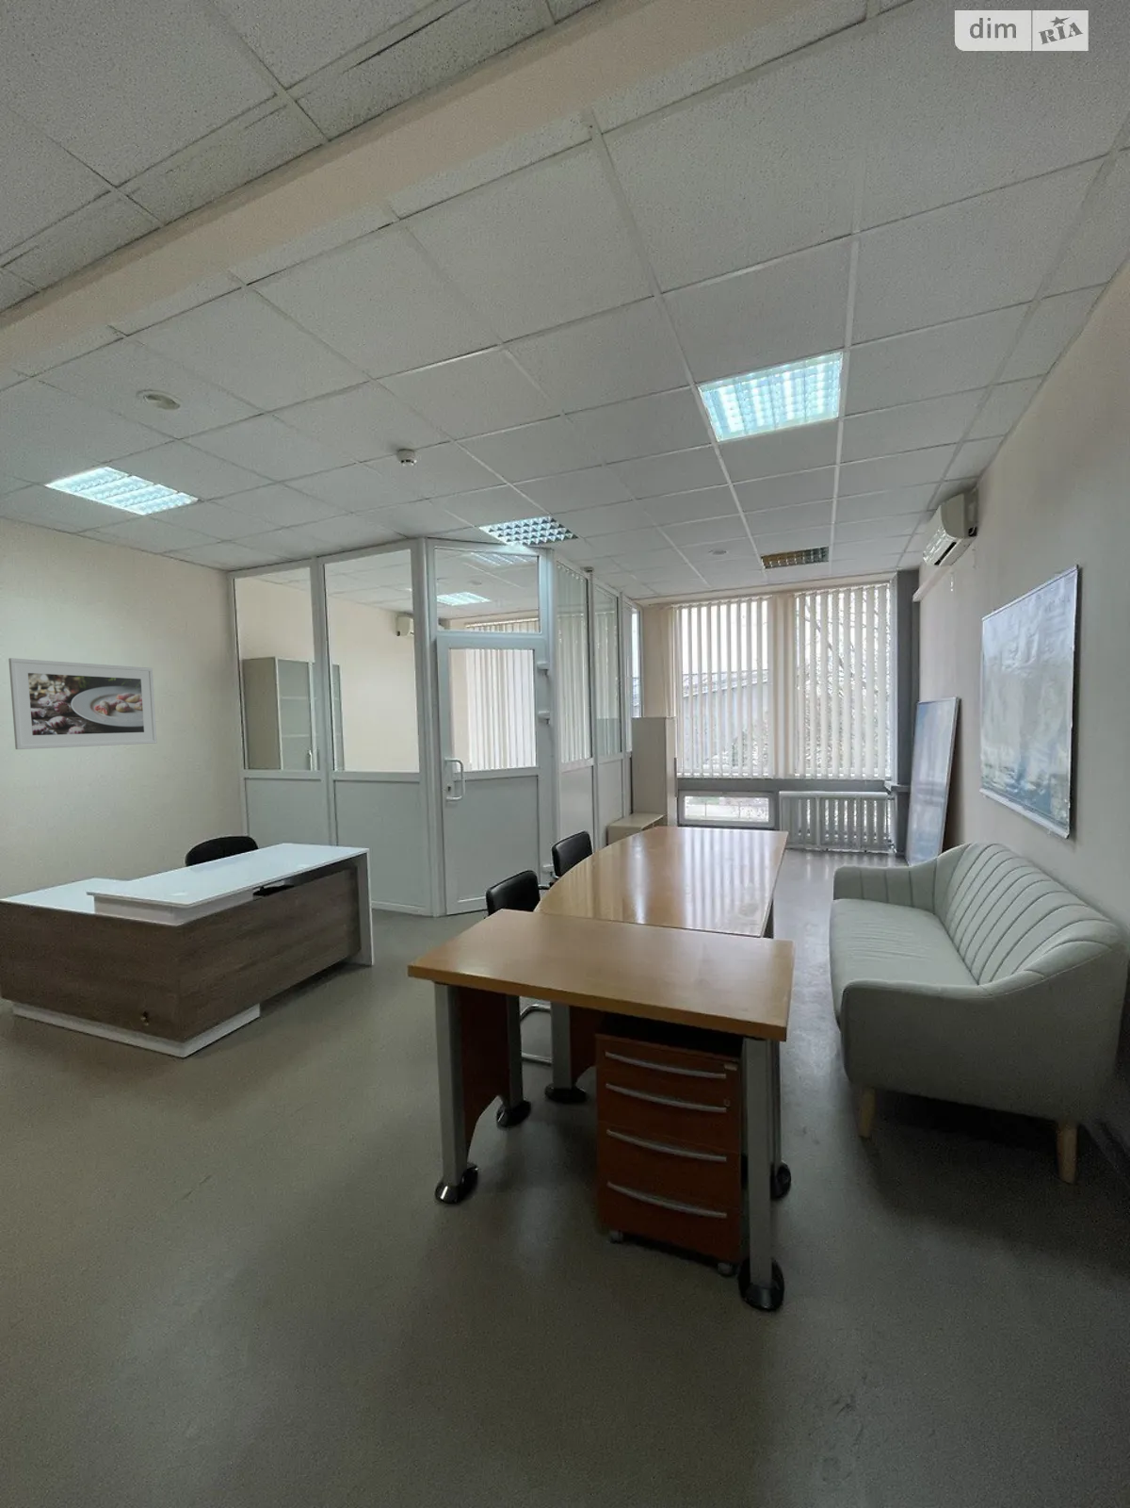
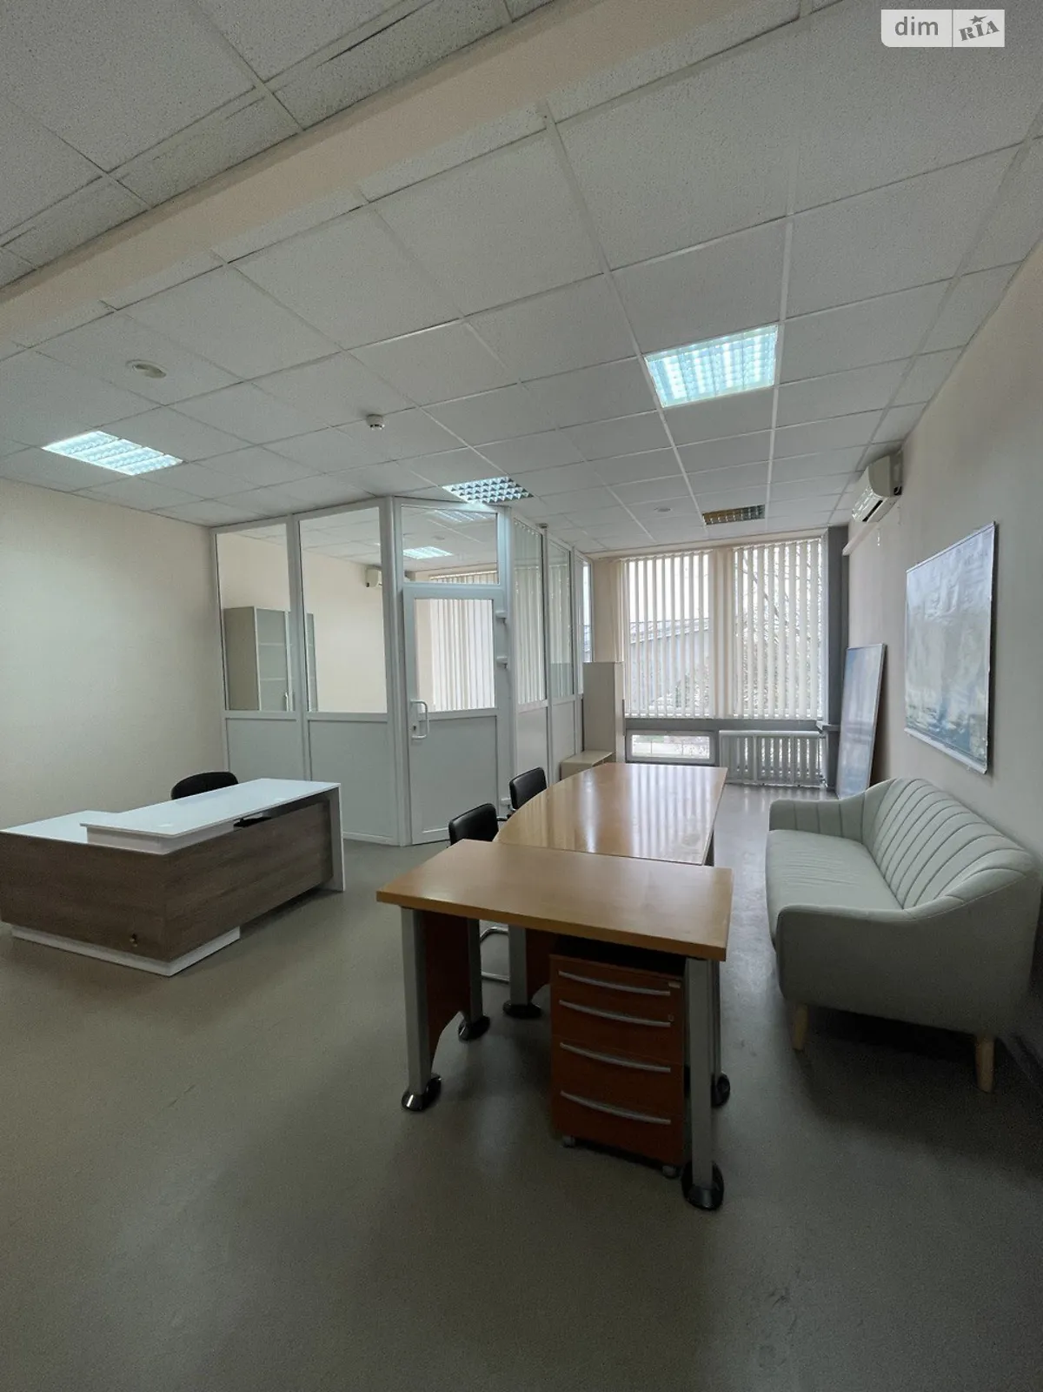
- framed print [7,657,157,750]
